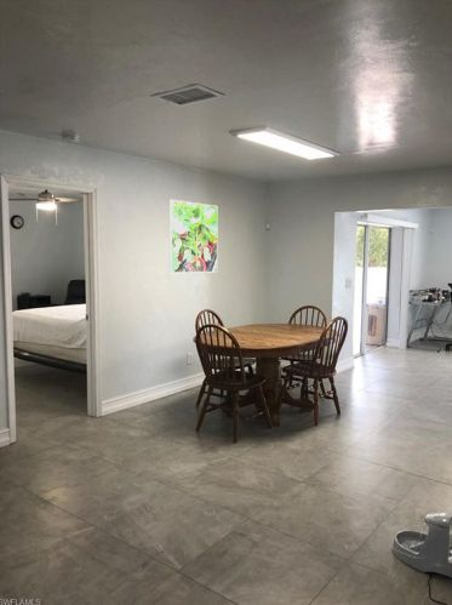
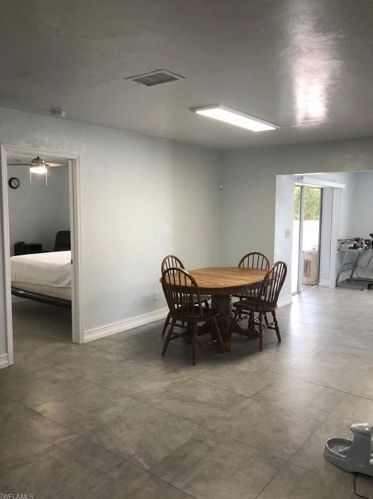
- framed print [168,199,219,274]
